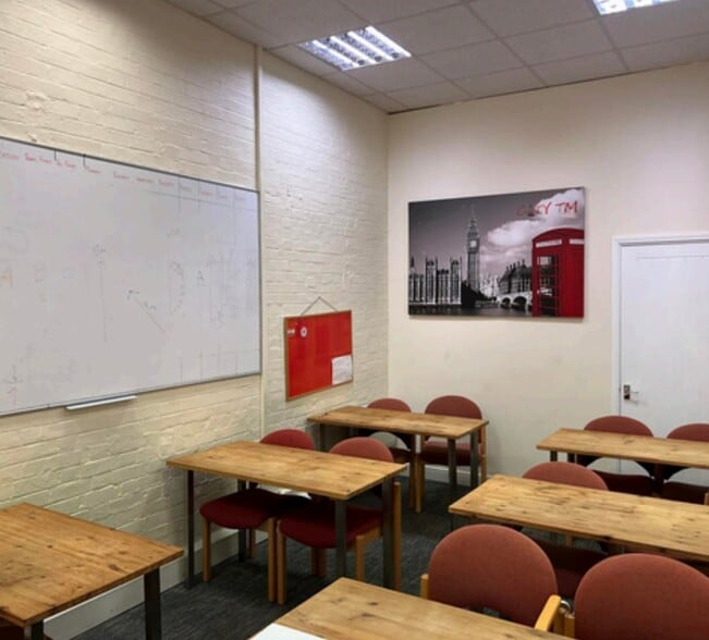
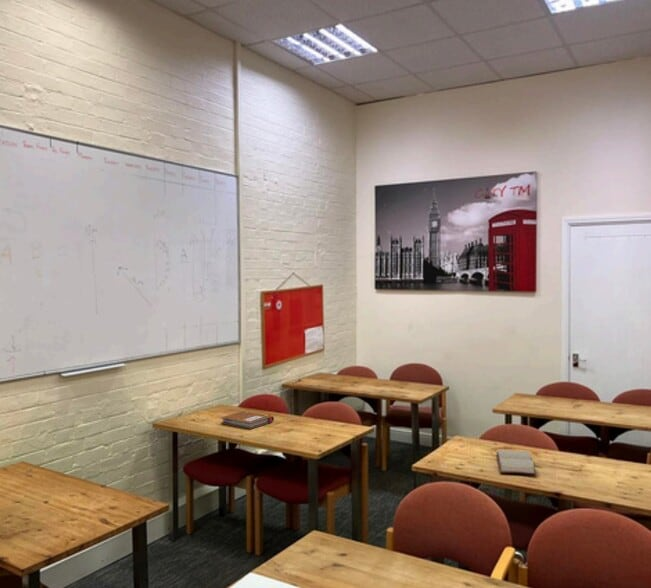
+ hardback book [495,448,538,476]
+ notebook [220,410,275,430]
